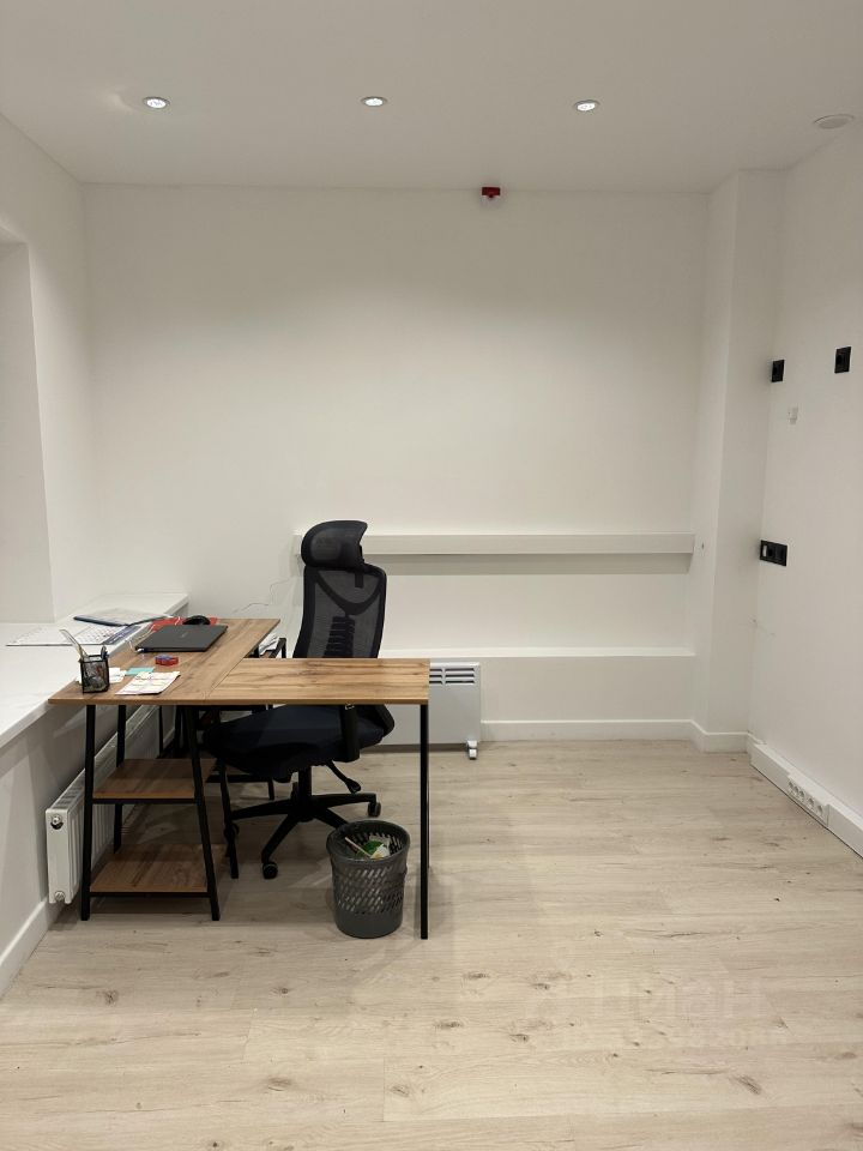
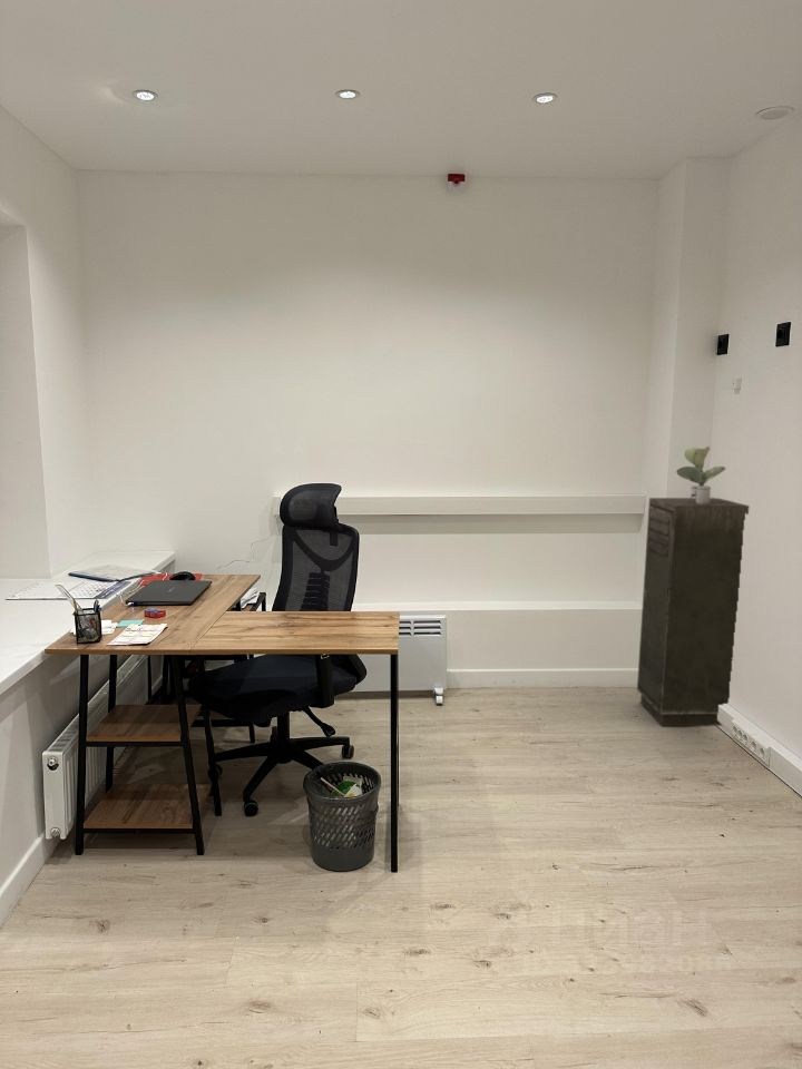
+ storage cabinet [636,497,751,727]
+ potted plant [675,445,727,504]
